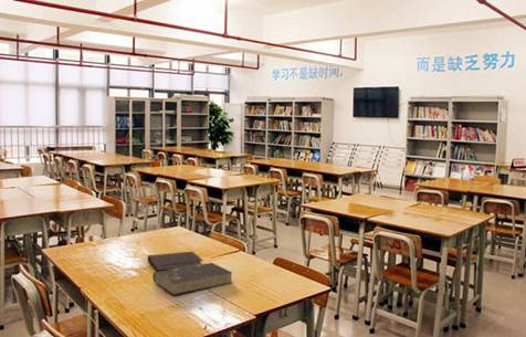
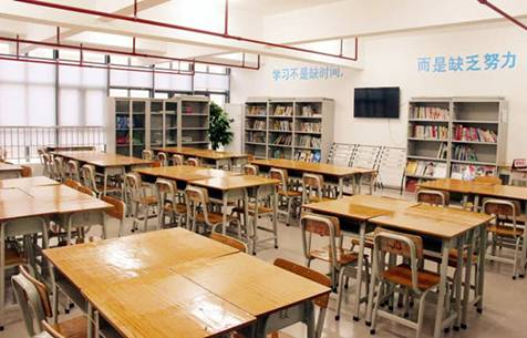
- book [152,262,233,296]
- notebook [147,251,204,272]
